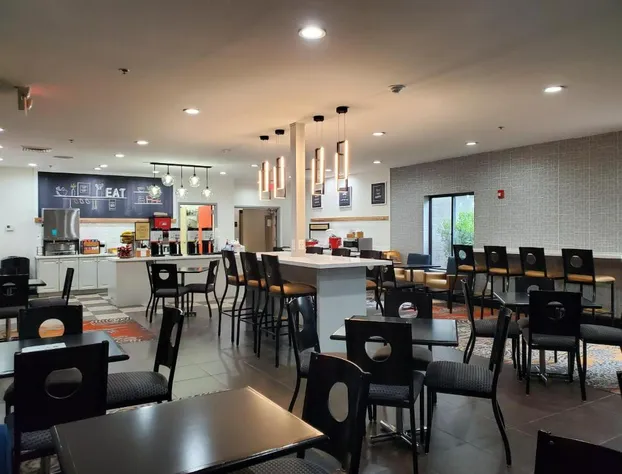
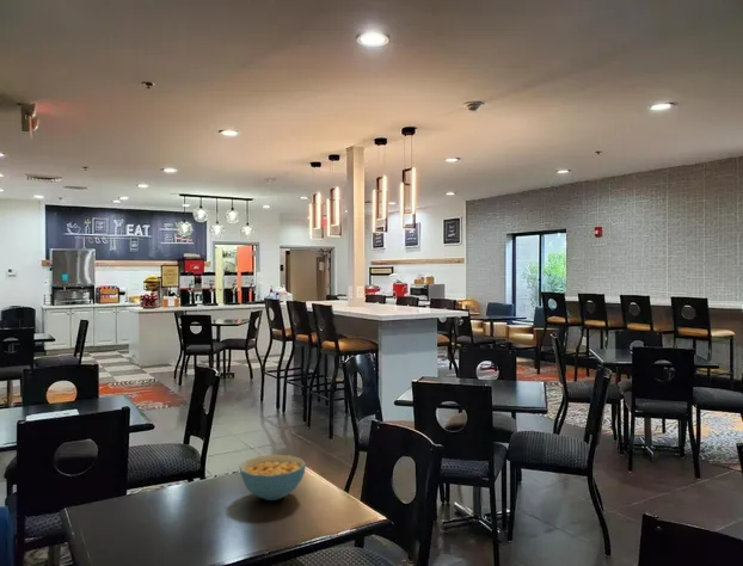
+ cereal bowl [239,454,307,502]
